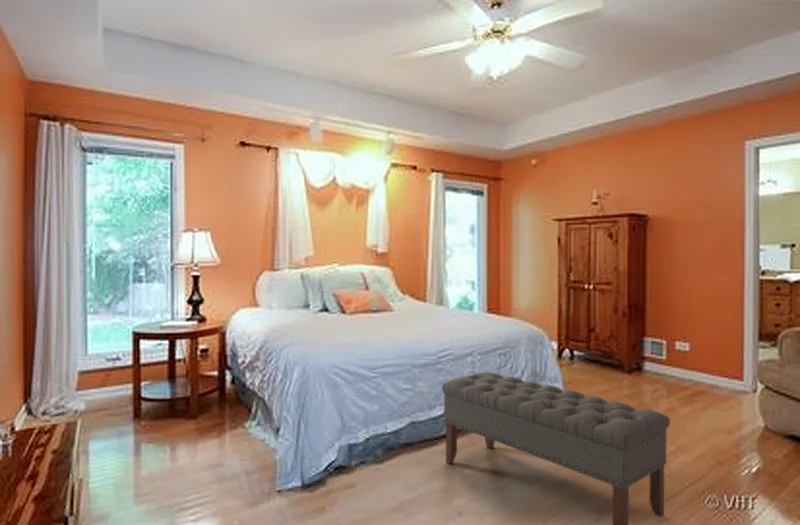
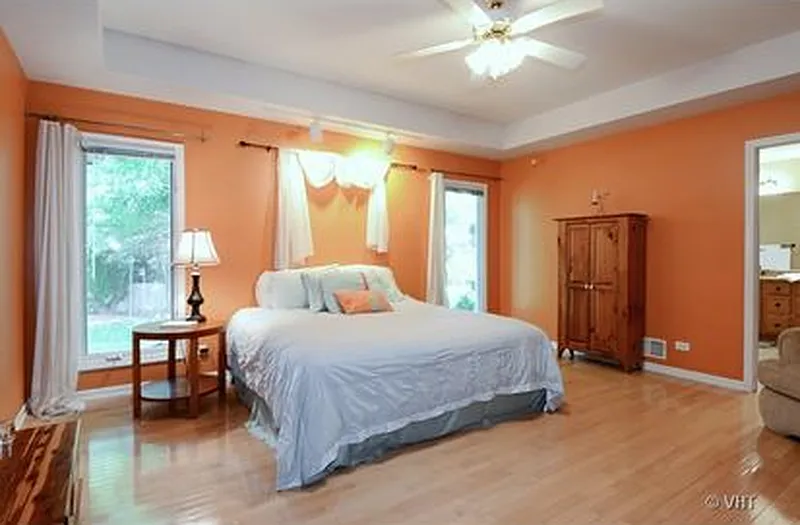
- bench [441,371,671,525]
